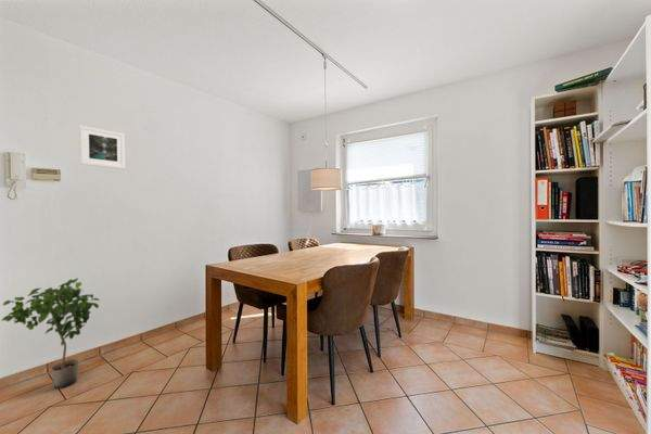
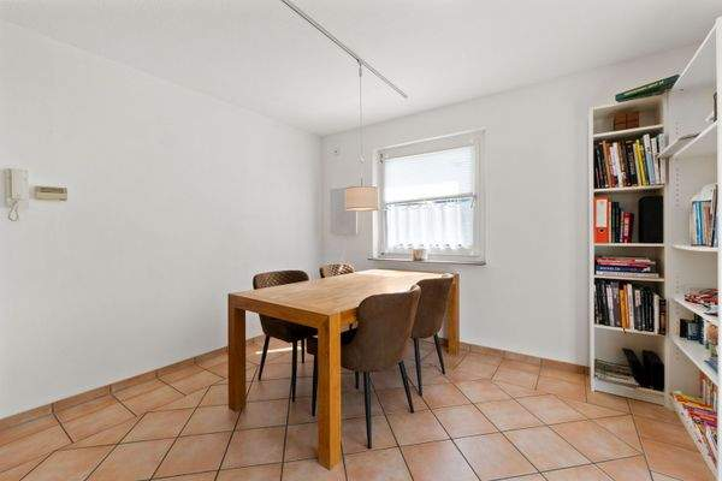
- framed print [78,125,126,170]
- potted plant [1,277,101,390]
